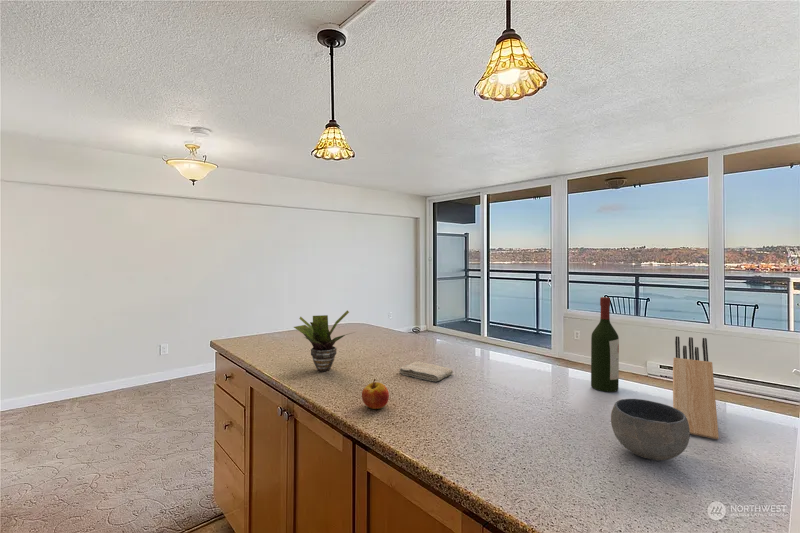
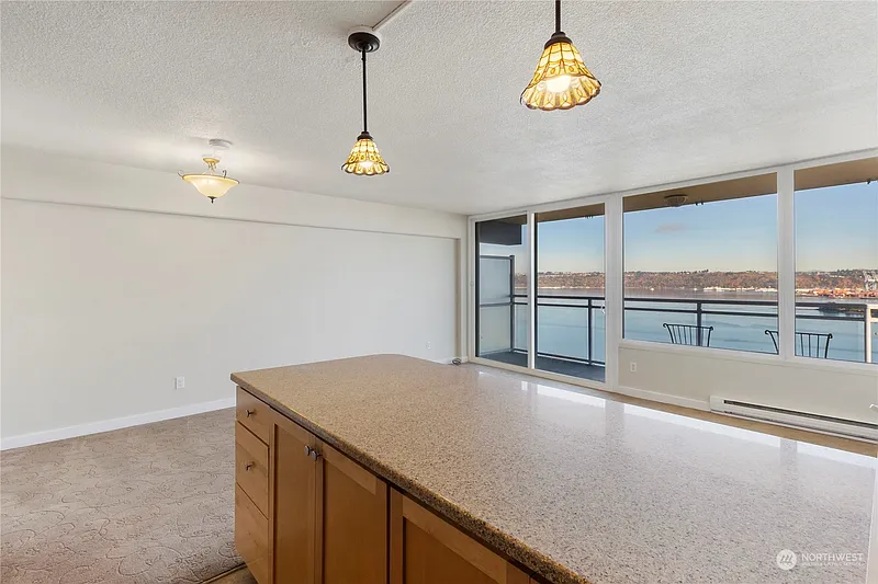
- washcloth [398,361,454,382]
- bowl [610,398,691,461]
- potted plant [293,309,356,372]
- apple [361,378,390,410]
- wine bottle [590,296,620,393]
- knife block [672,335,720,441]
